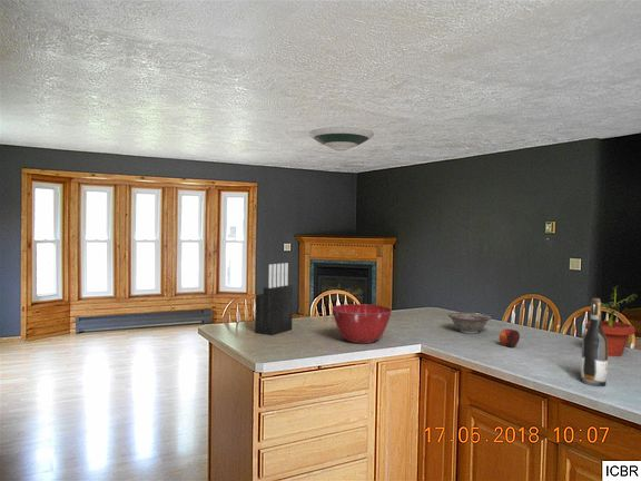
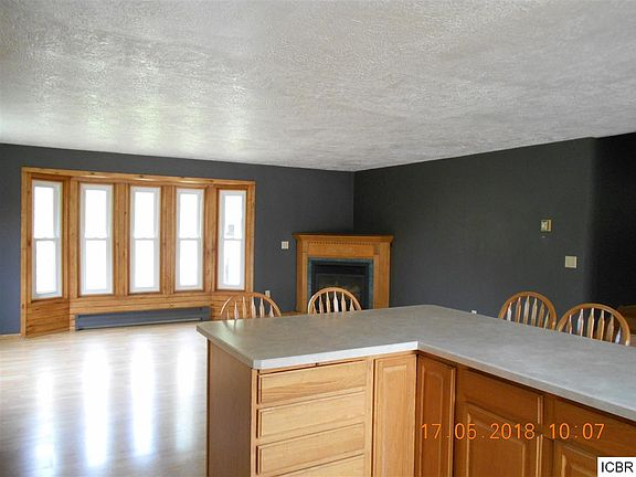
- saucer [307,126,375,151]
- apple [499,327,521,349]
- knife block [254,262,294,336]
- decorative bowl [447,312,492,334]
- mixing bowl [331,303,393,345]
- wine bottle [580,297,609,387]
- potted plant [584,285,639,357]
